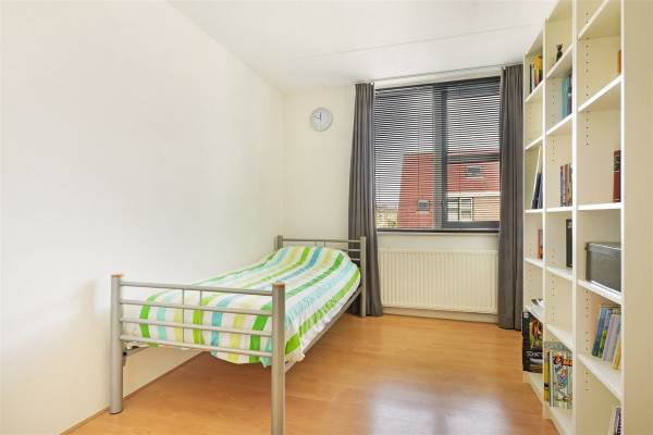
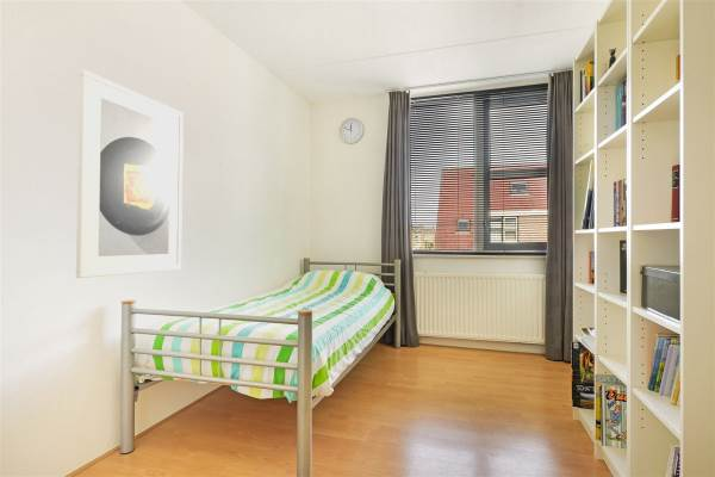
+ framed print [75,68,185,279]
